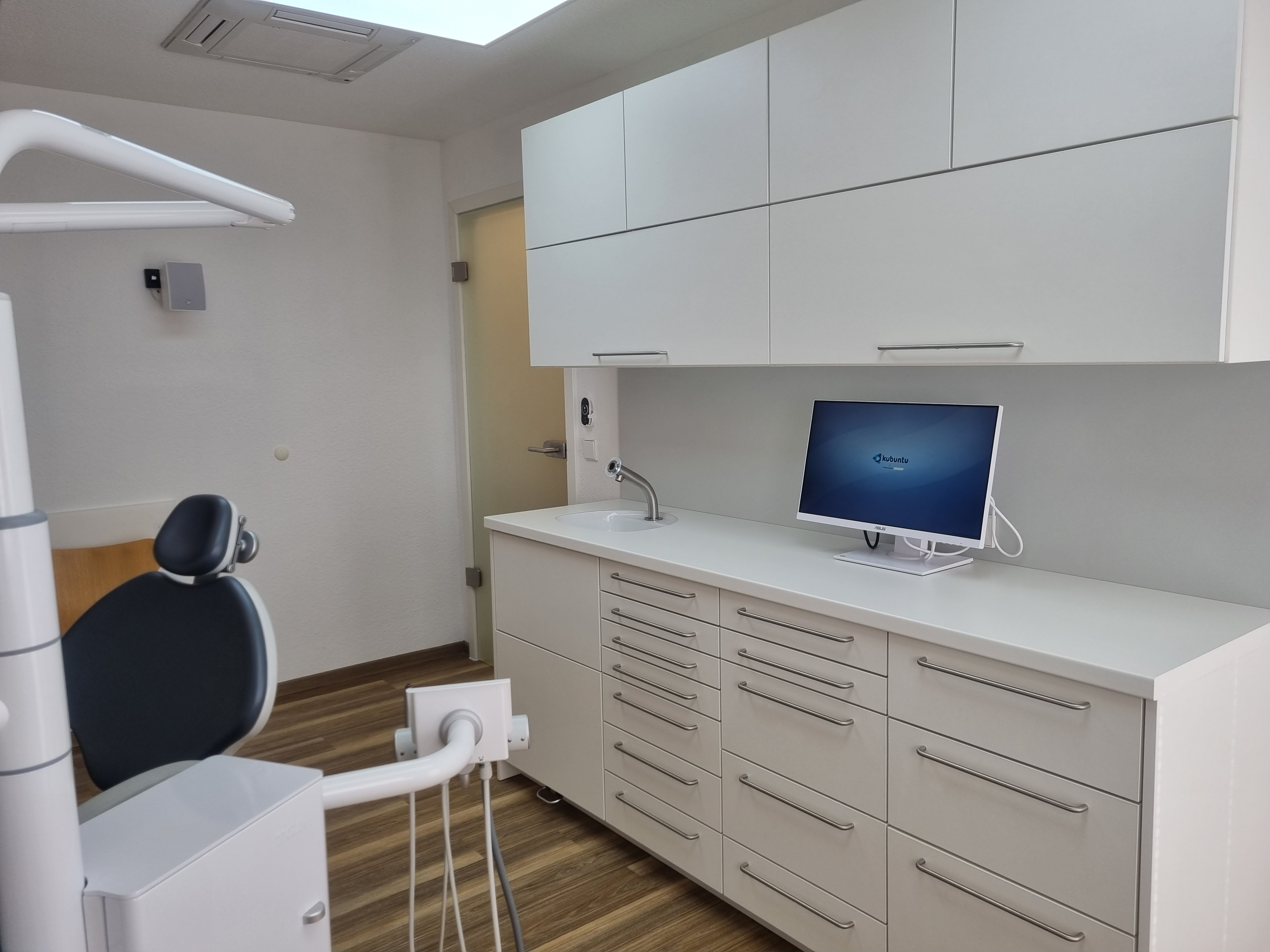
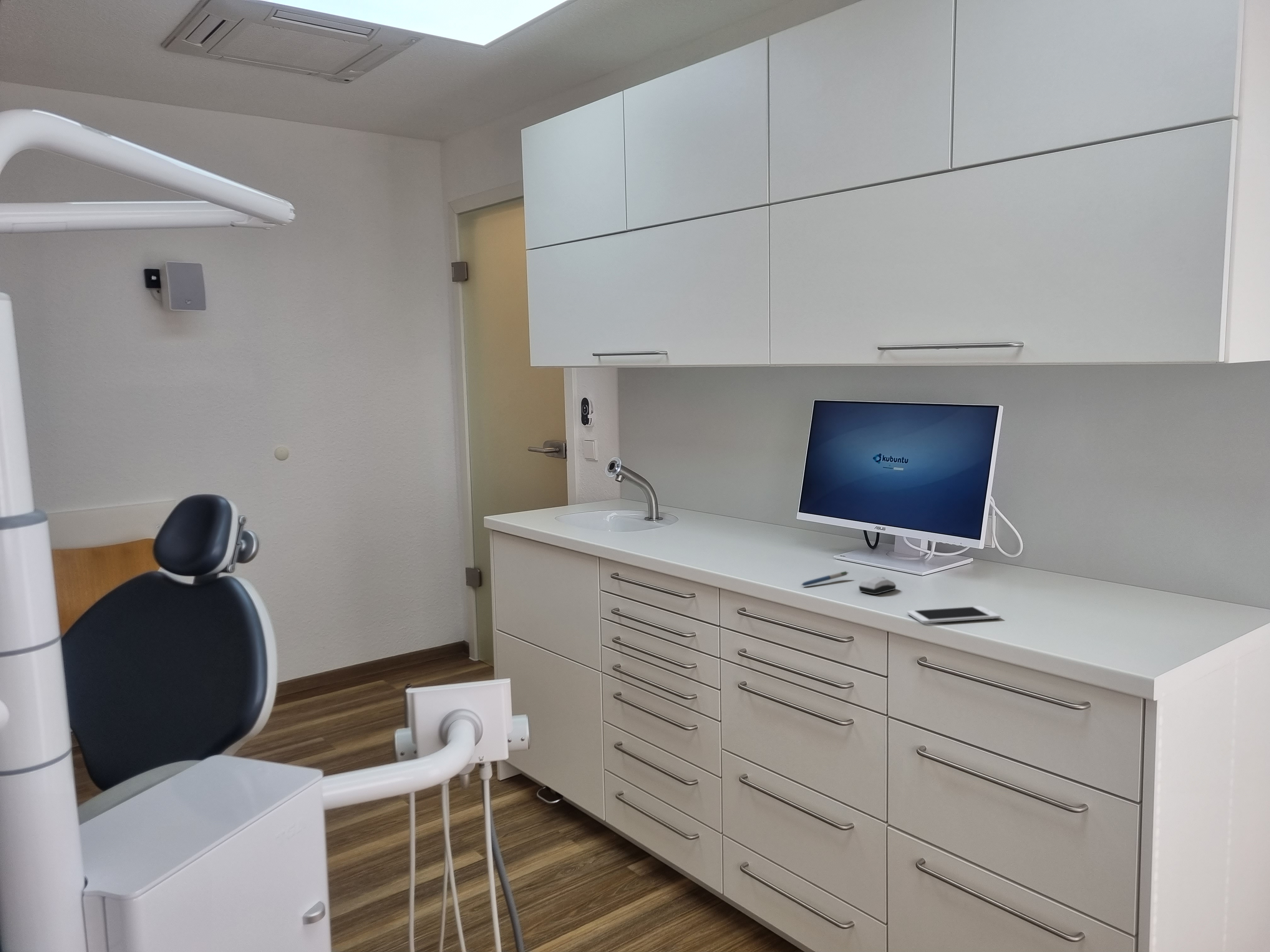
+ pen [801,571,849,586]
+ computer mouse [858,576,896,595]
+ cell phone [907,606,1000,624]
